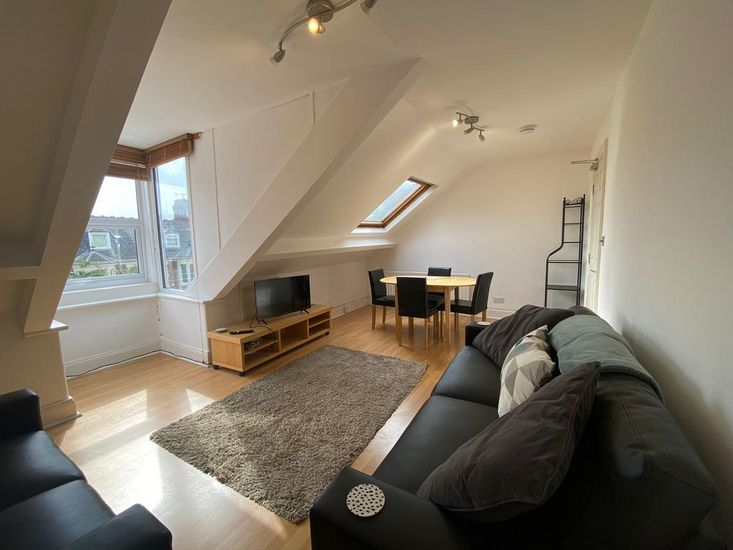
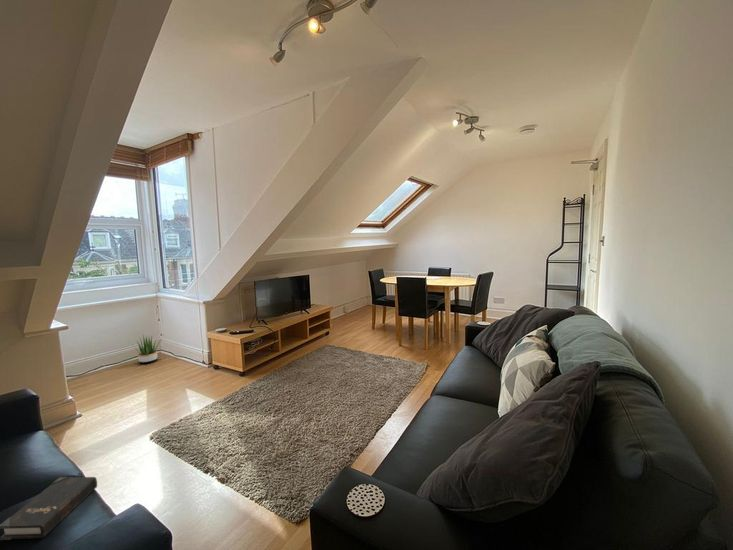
+ potted plant [129,335,164,364]
+ hardback book [0,476,98,541]
